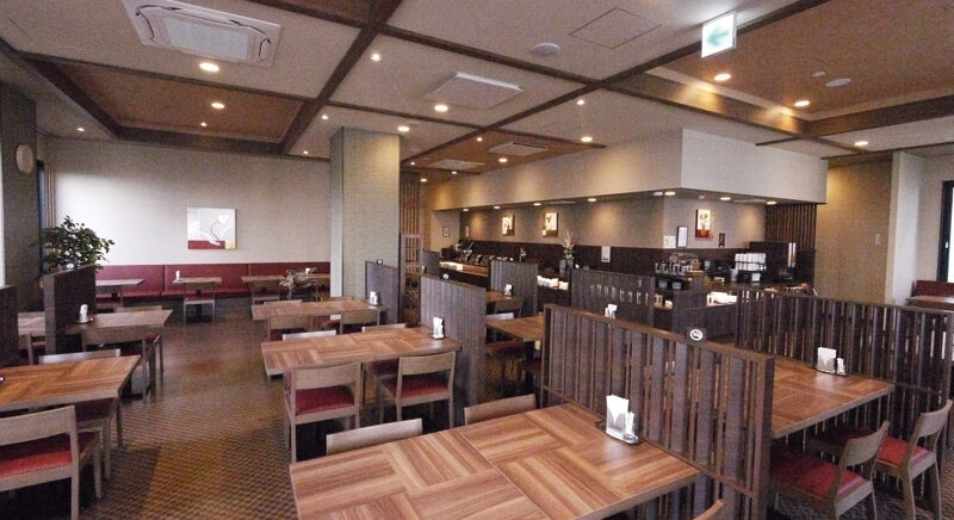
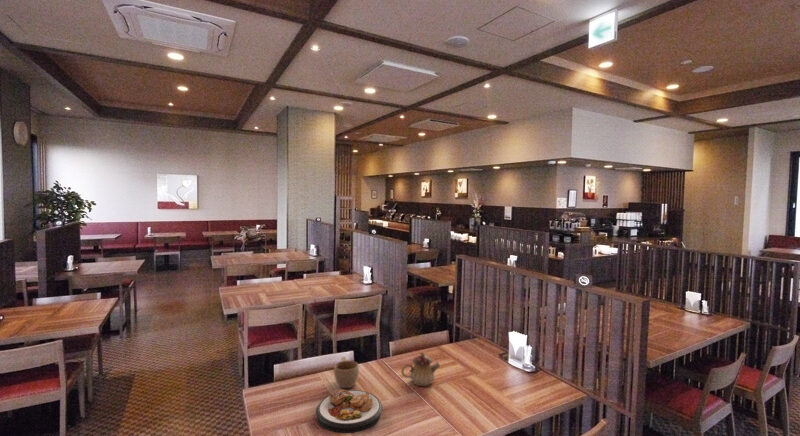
+ teapot [400,351,441,387]
+ cup [333,356,360,389]
+ plate [315,388,383,434]
